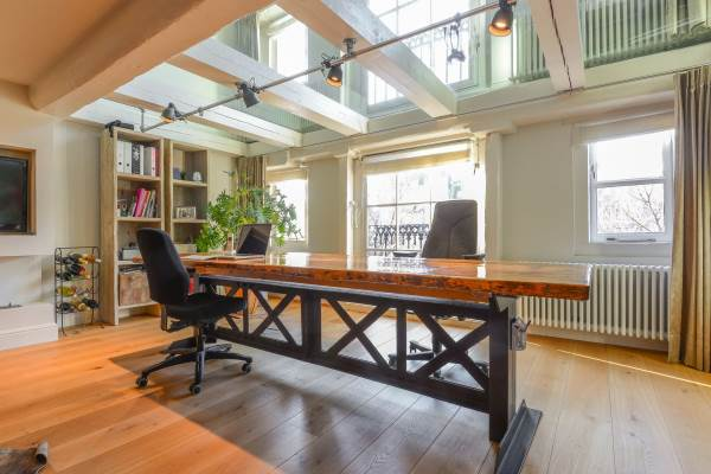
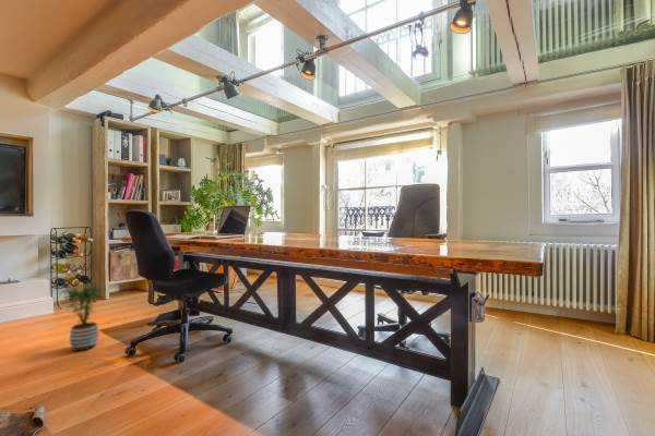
+ potted plant [51,280,109,352]
